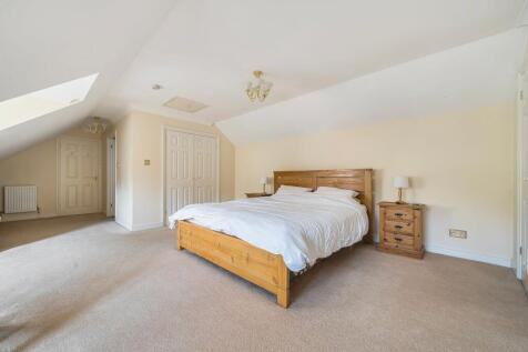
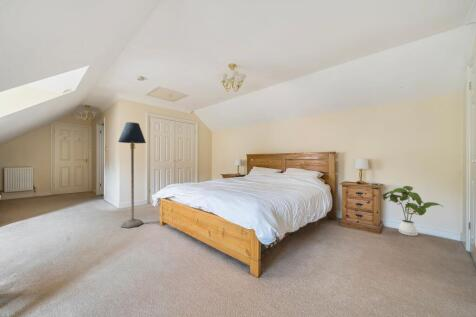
+ house plant [380,185,444,237]
+ floor lamp [117,121,147,229]
